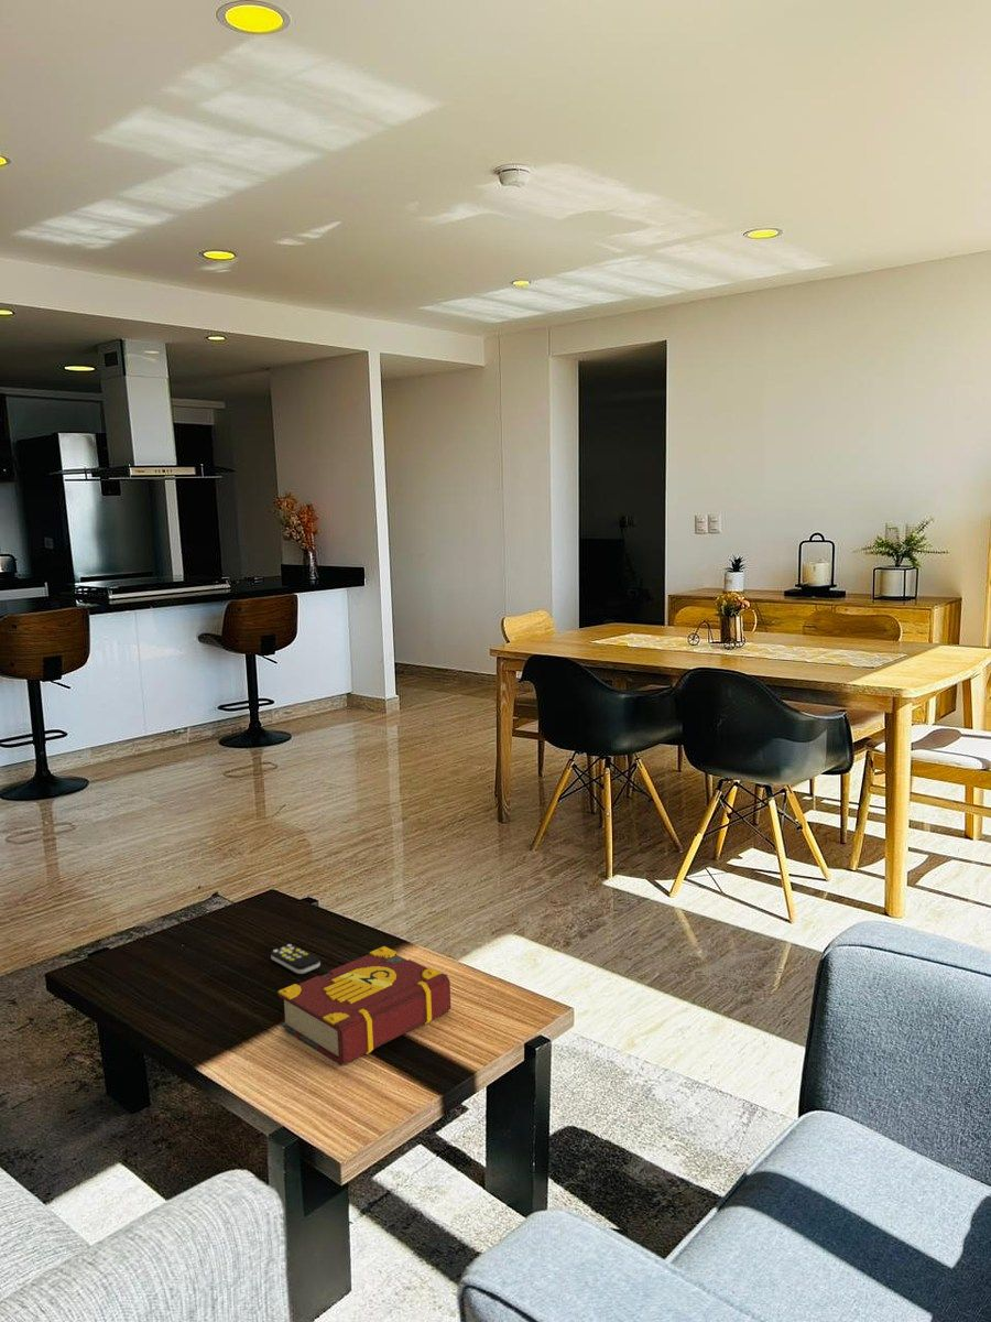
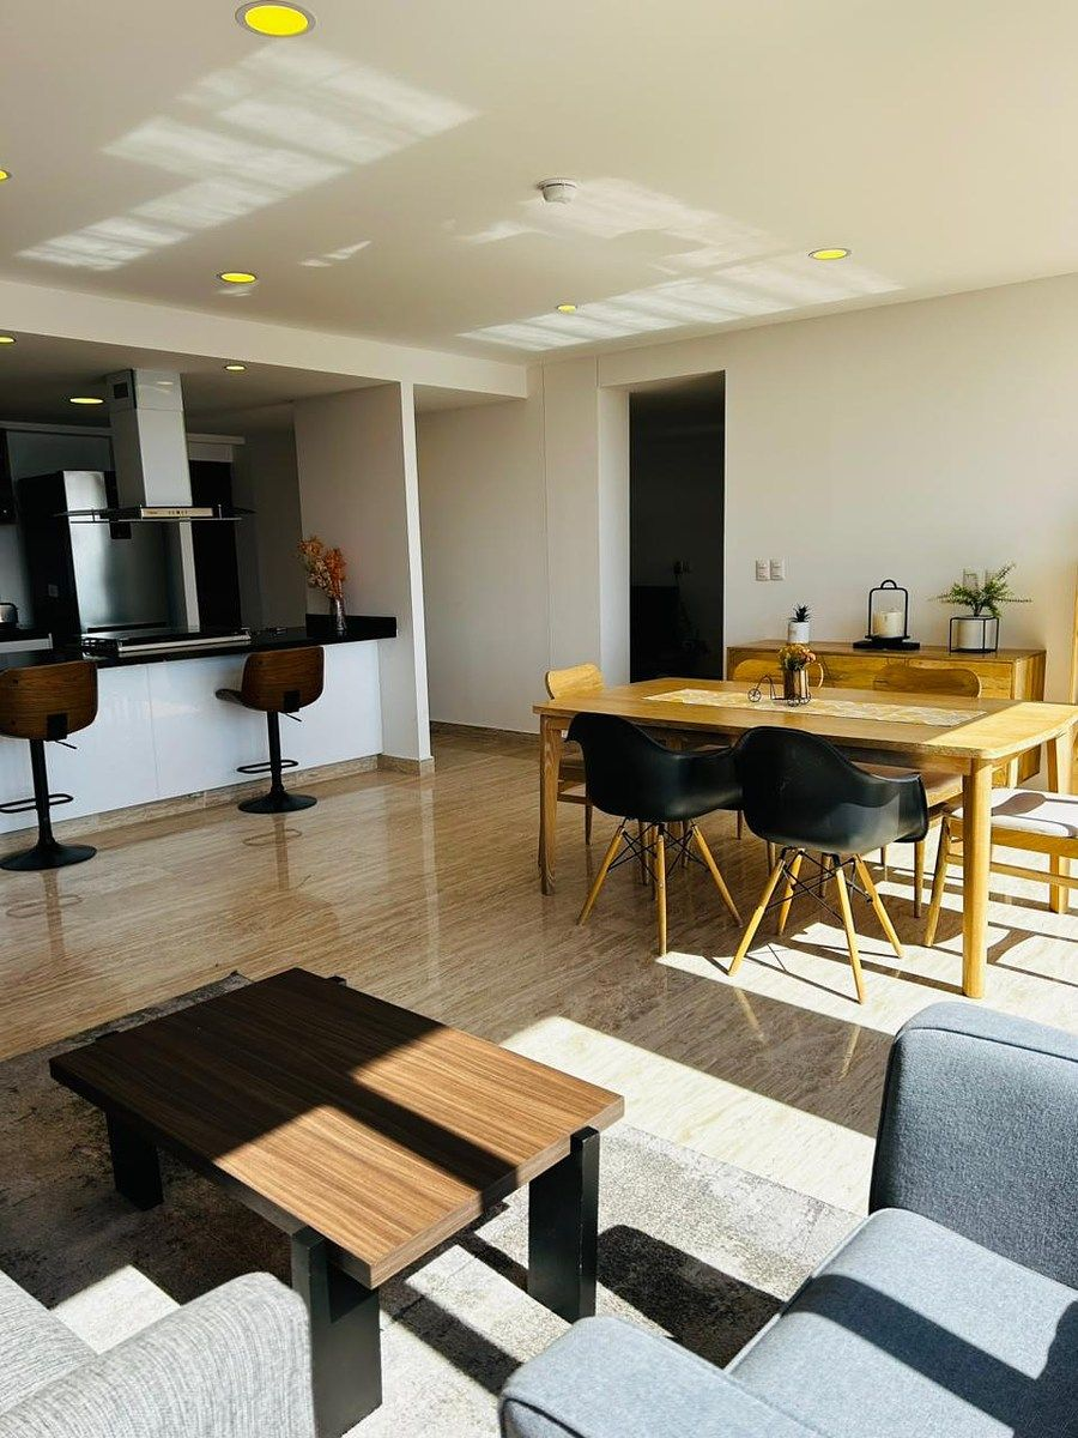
- remote control [270,943,322,975]
- book [277,945,451,1066]
